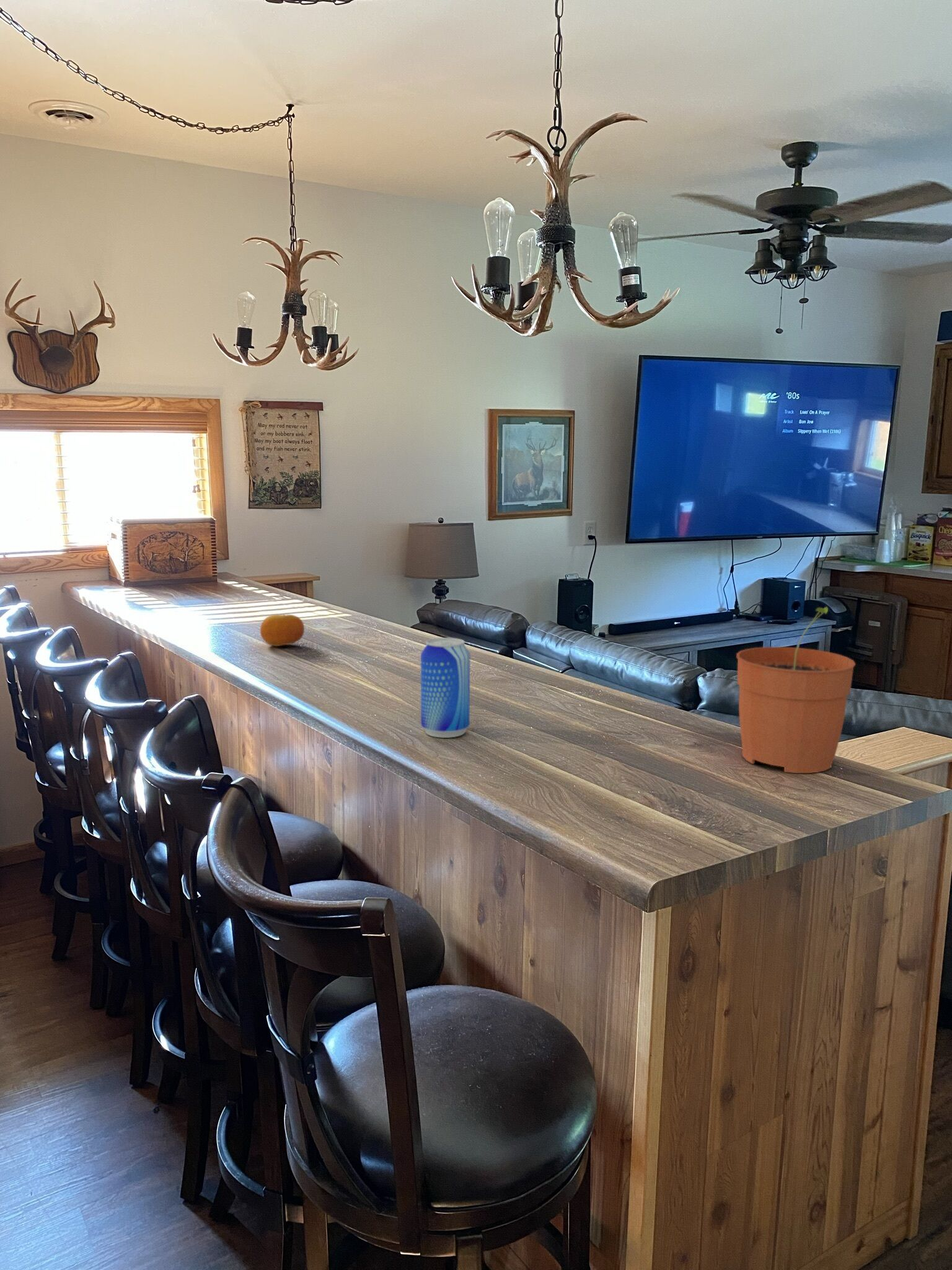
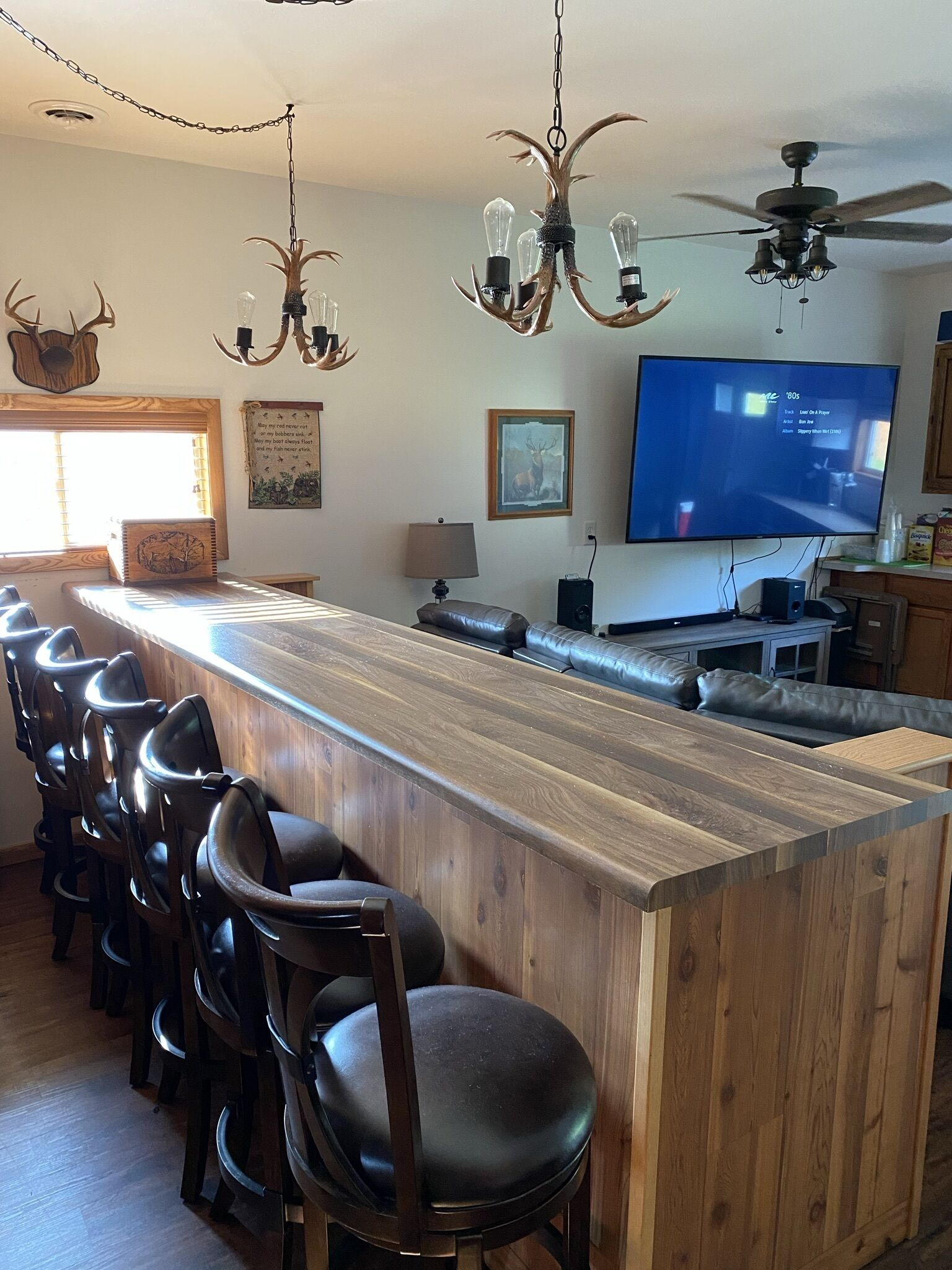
- plant pot [736,606,856,774]
- fruit [260,614,305,647]
- beer can [420,637,470,739]
